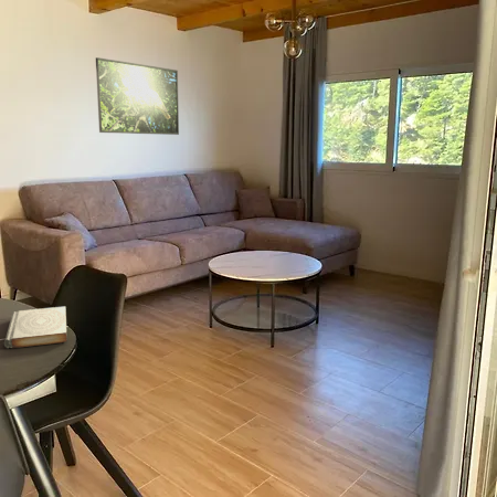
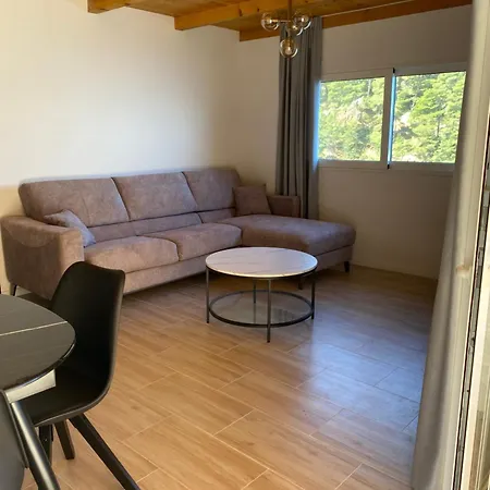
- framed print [95,56,180,136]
- book [3,306,68,349]
